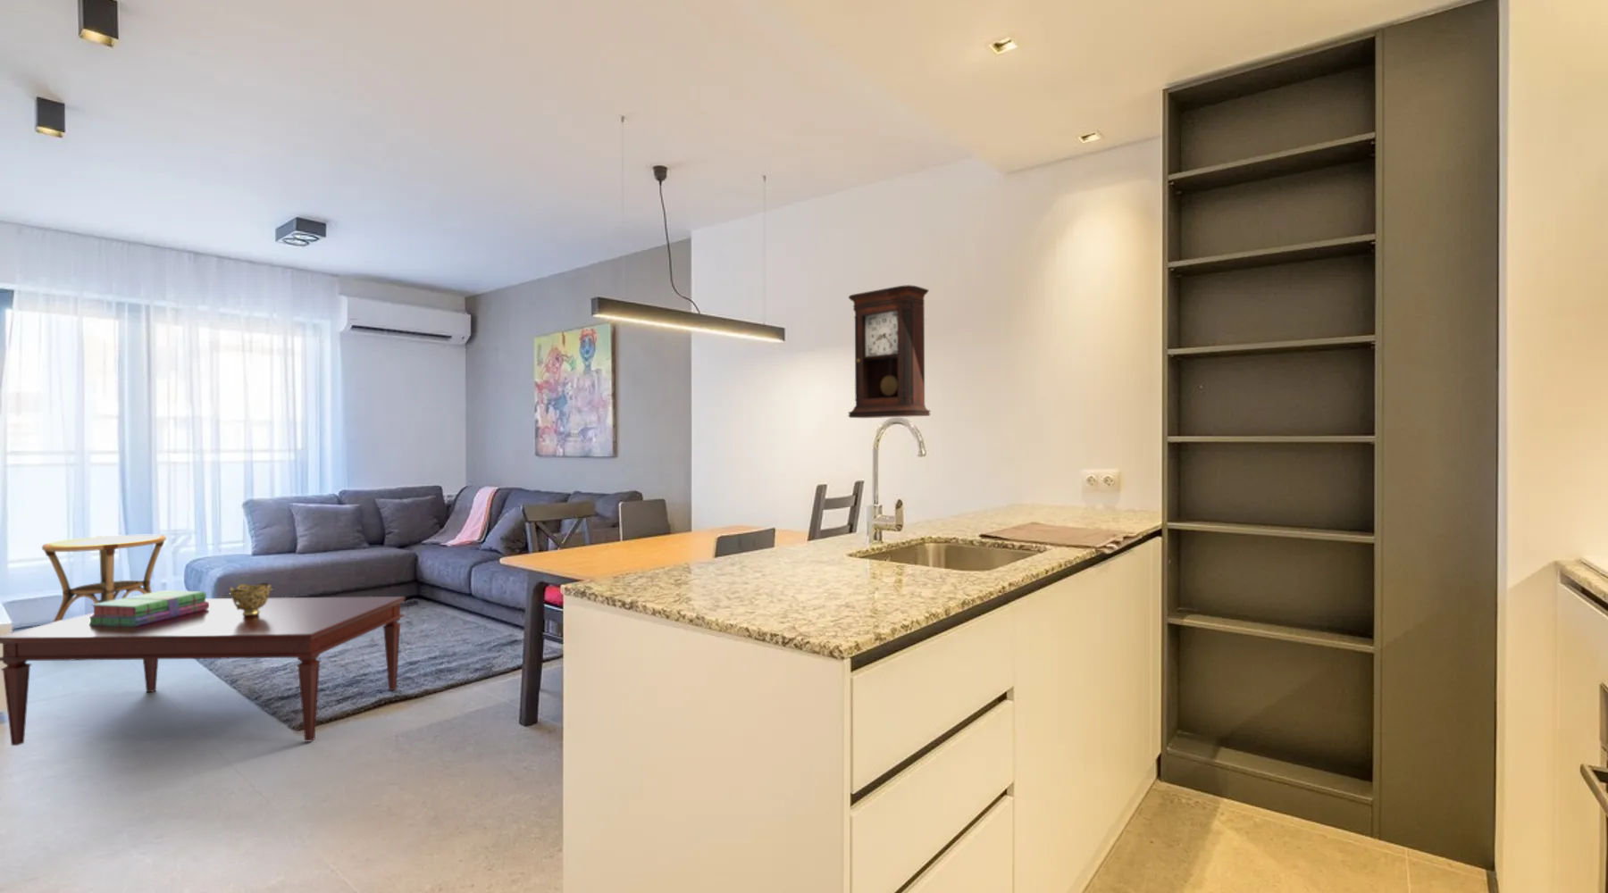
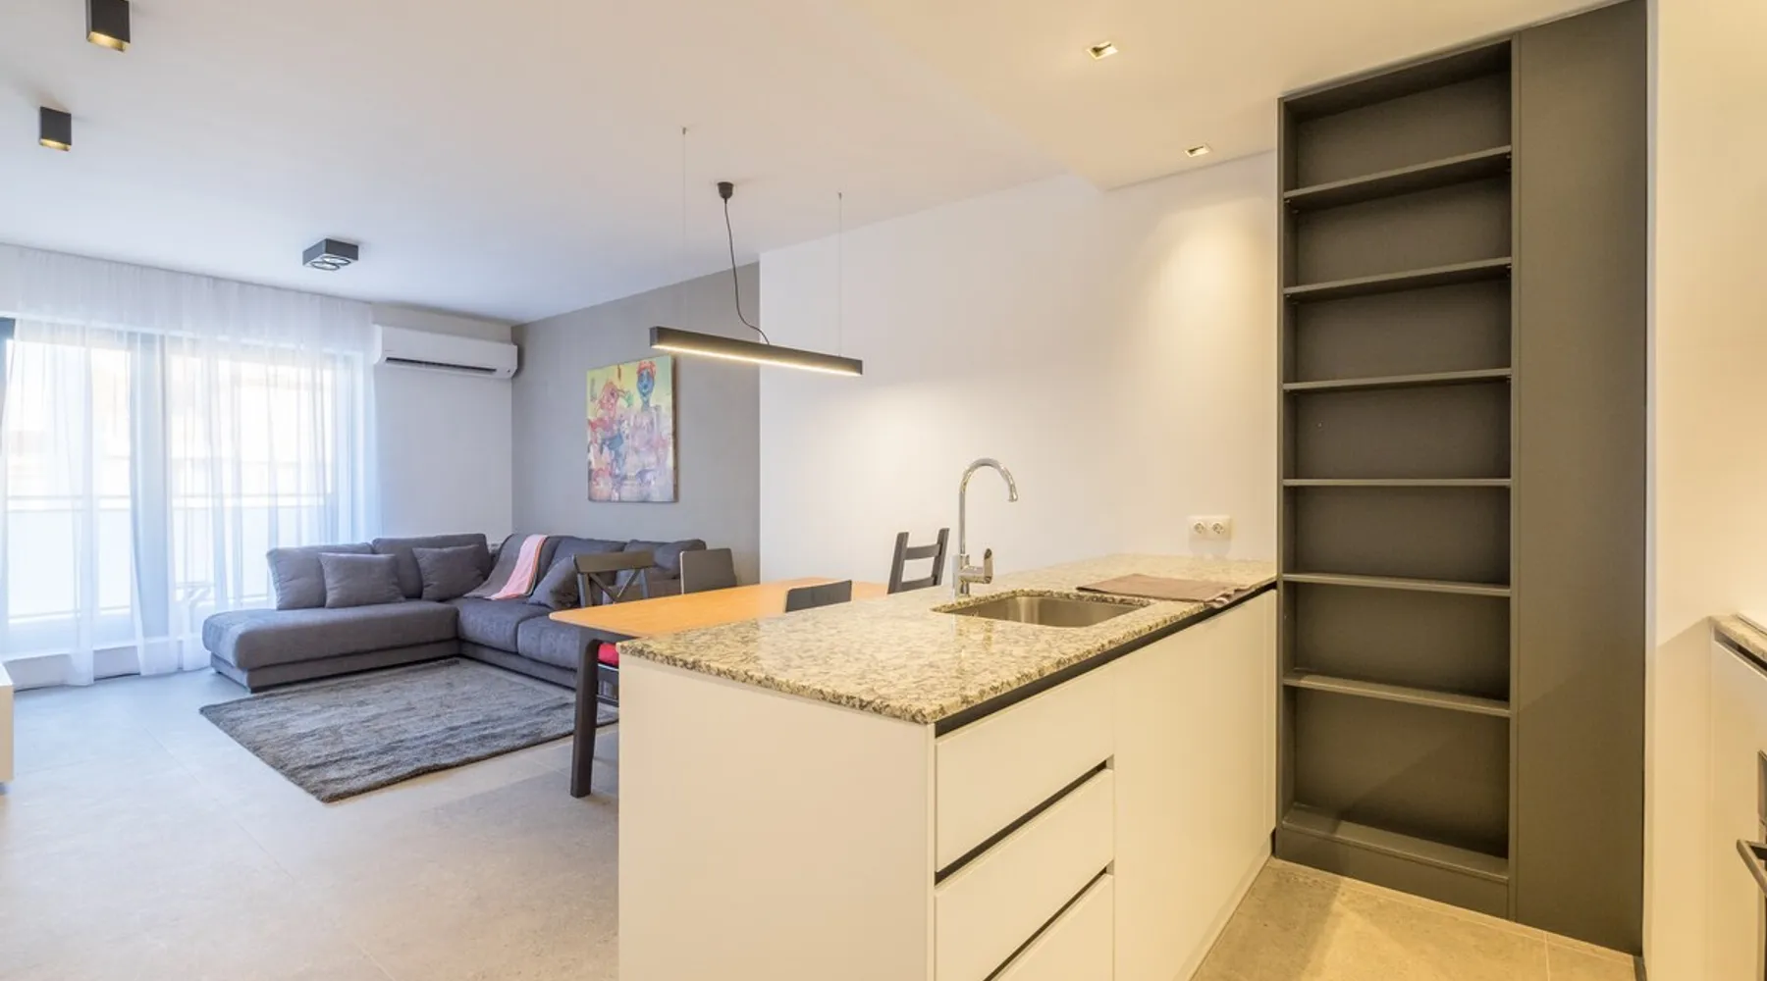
- stack of books [88,589,210,627]
- side table [41,534,167,624]
- pendulum clock [847,284,930,419]
- decorative bowl [228,582,274,617]
- coffee table [0,596,407,747]
